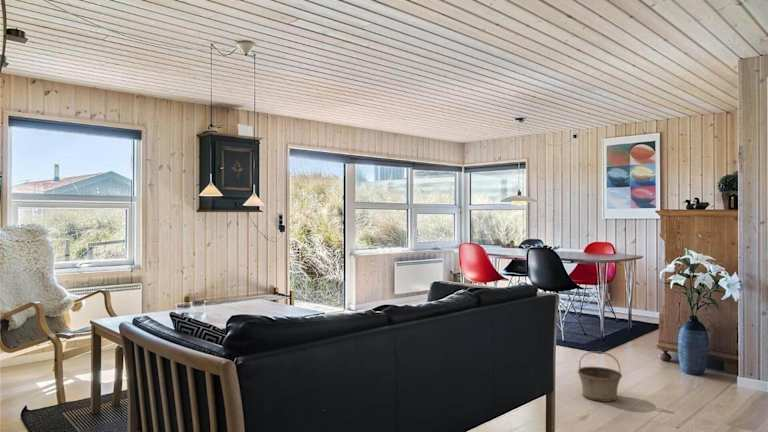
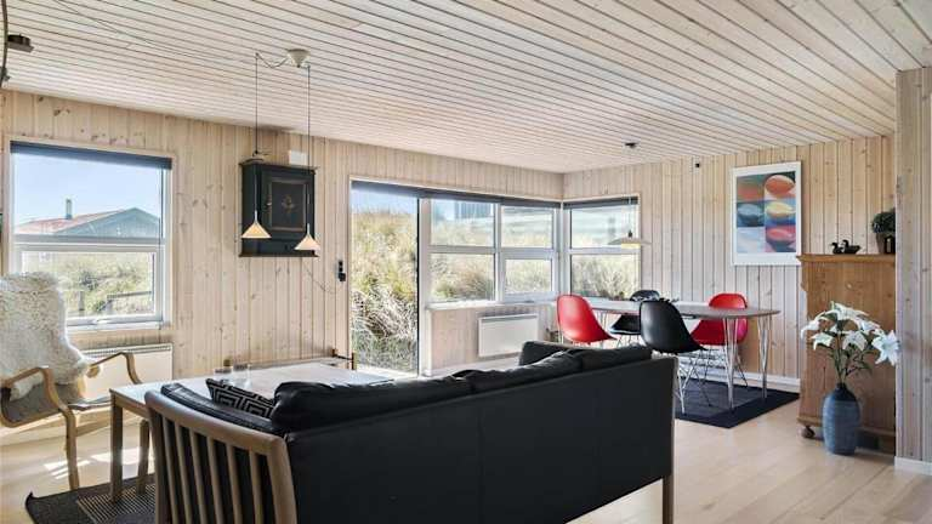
- basket [577,350,623,403]
